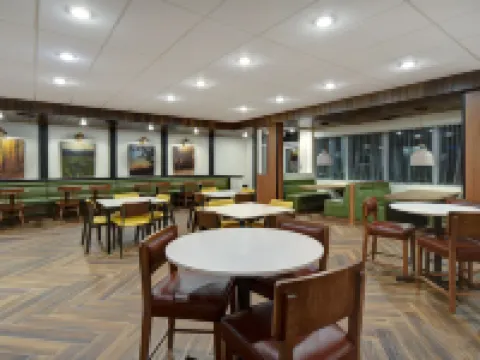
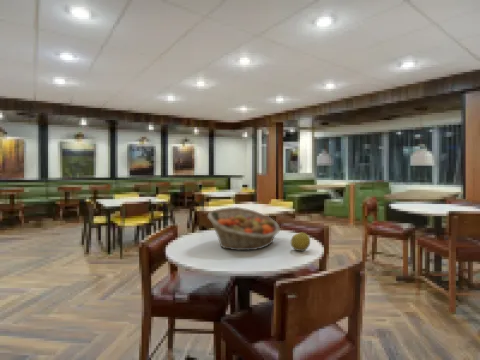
+ fruit basket [207,206,281,251]
+ fruit [290,231,311,252]
